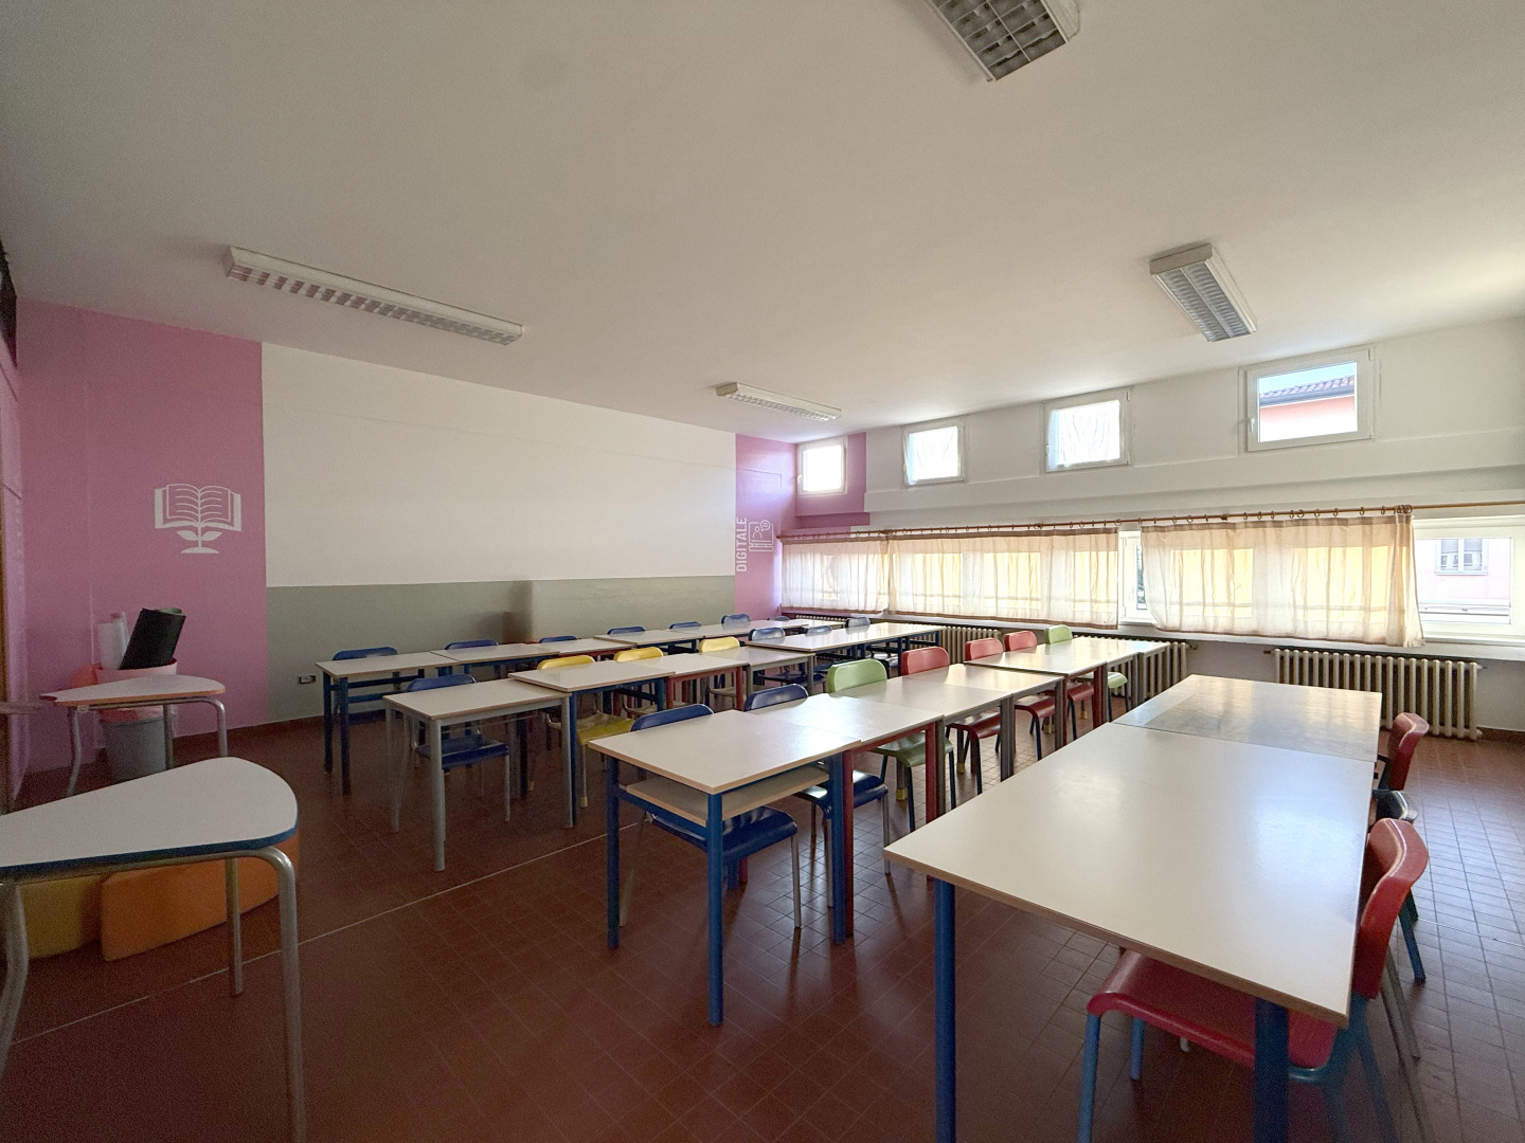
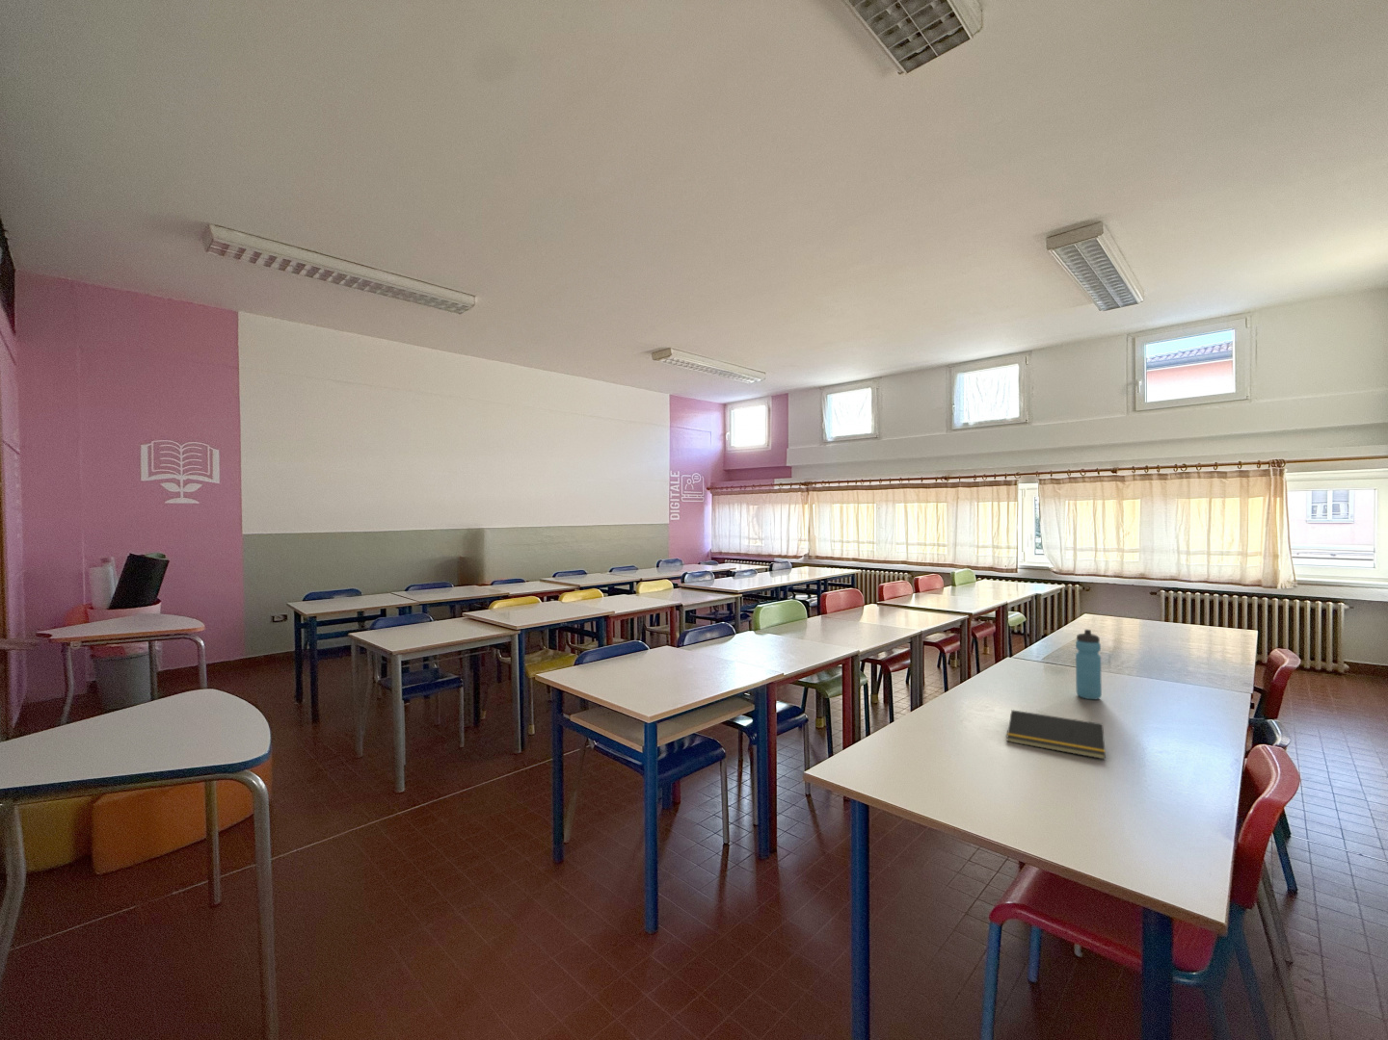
+ water bottle [1074,629,1103,700]
+ notepad [1005,709,1106,760]
